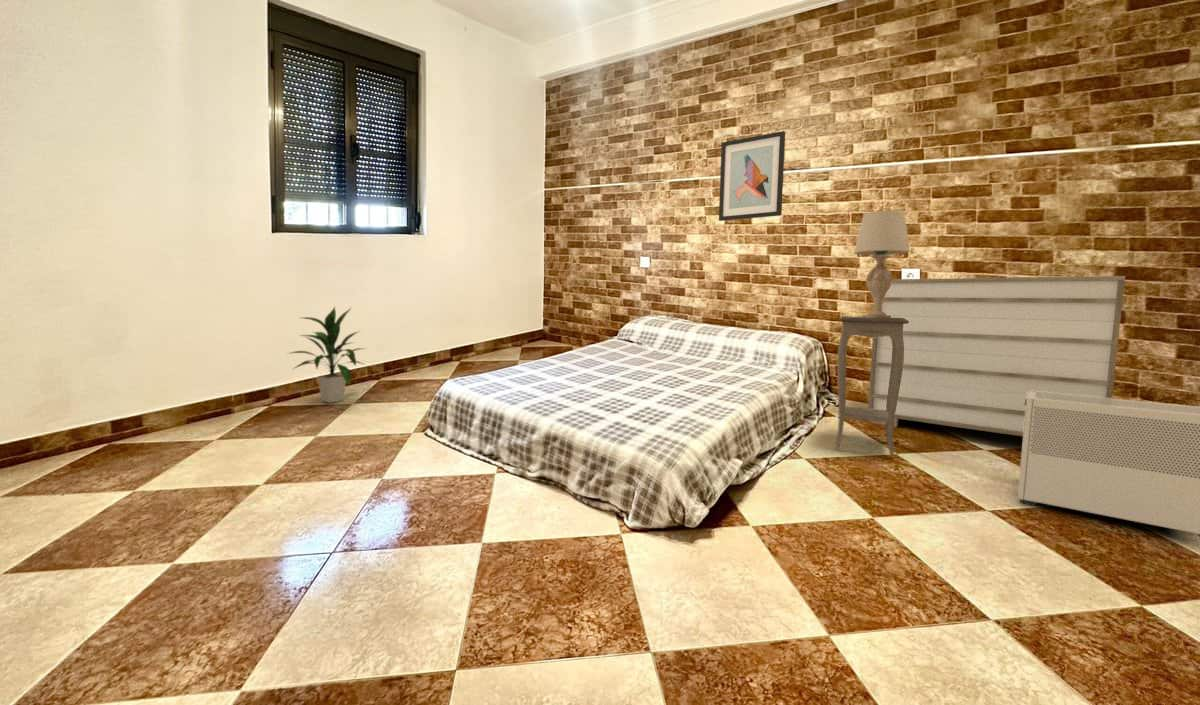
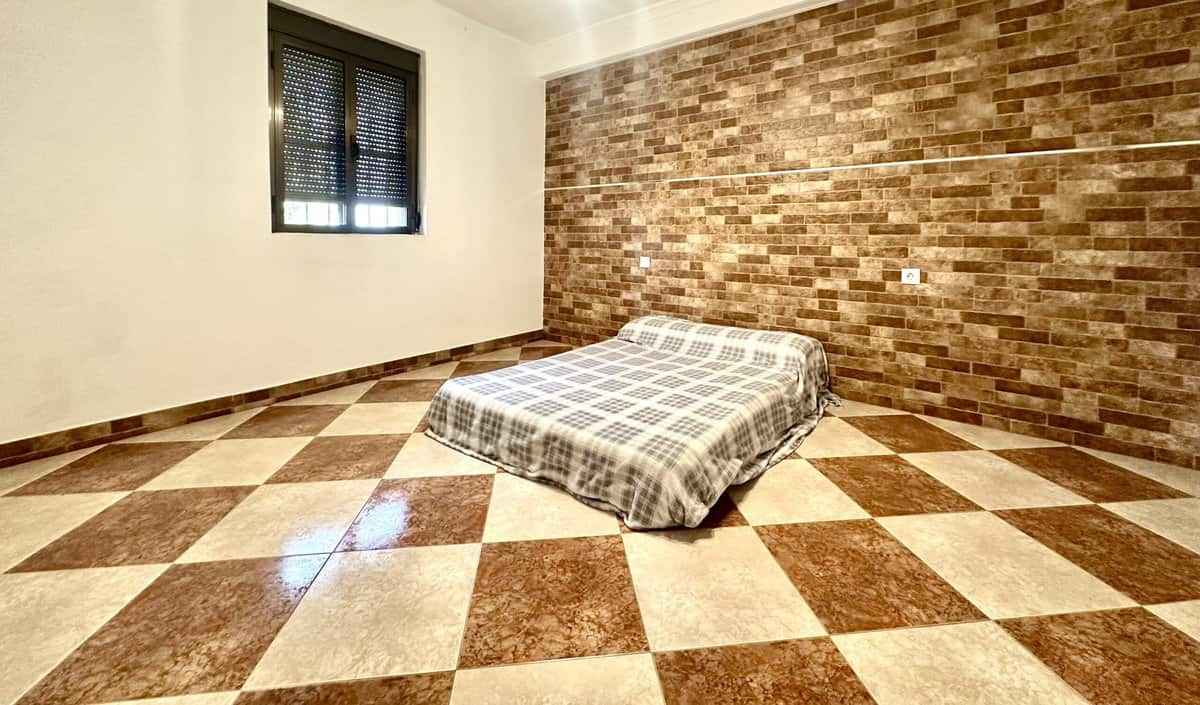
- dresser [867,275,1126,437]
- indoor plant [287,305,370,404]
- accent table [834,315,909,457]
- table lamp [853,209,911,318]
- wall art [718,130,786,222]
- air purifier [1016,391,1200,538]
